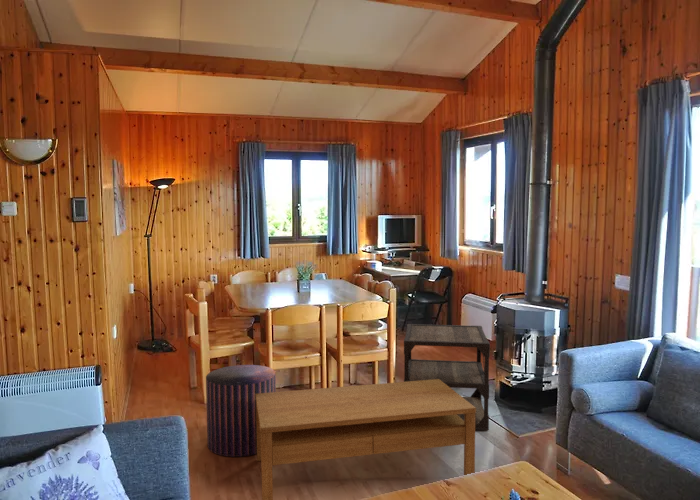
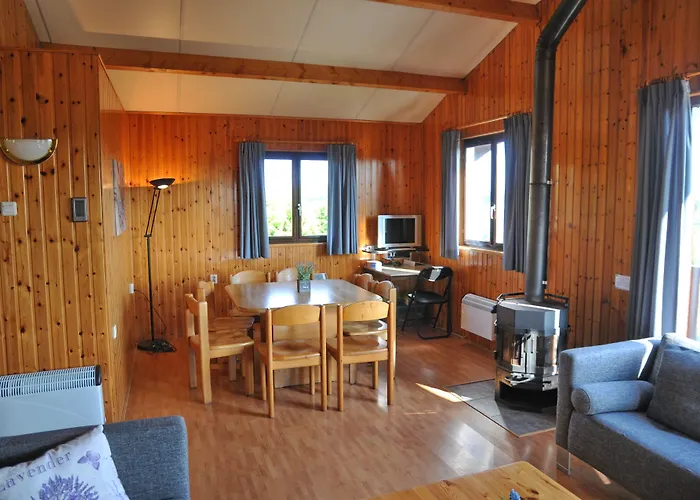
- stool [205,364,277,458]
- coffee table [256,379,476,500]
- side table [403,323,491,431]
